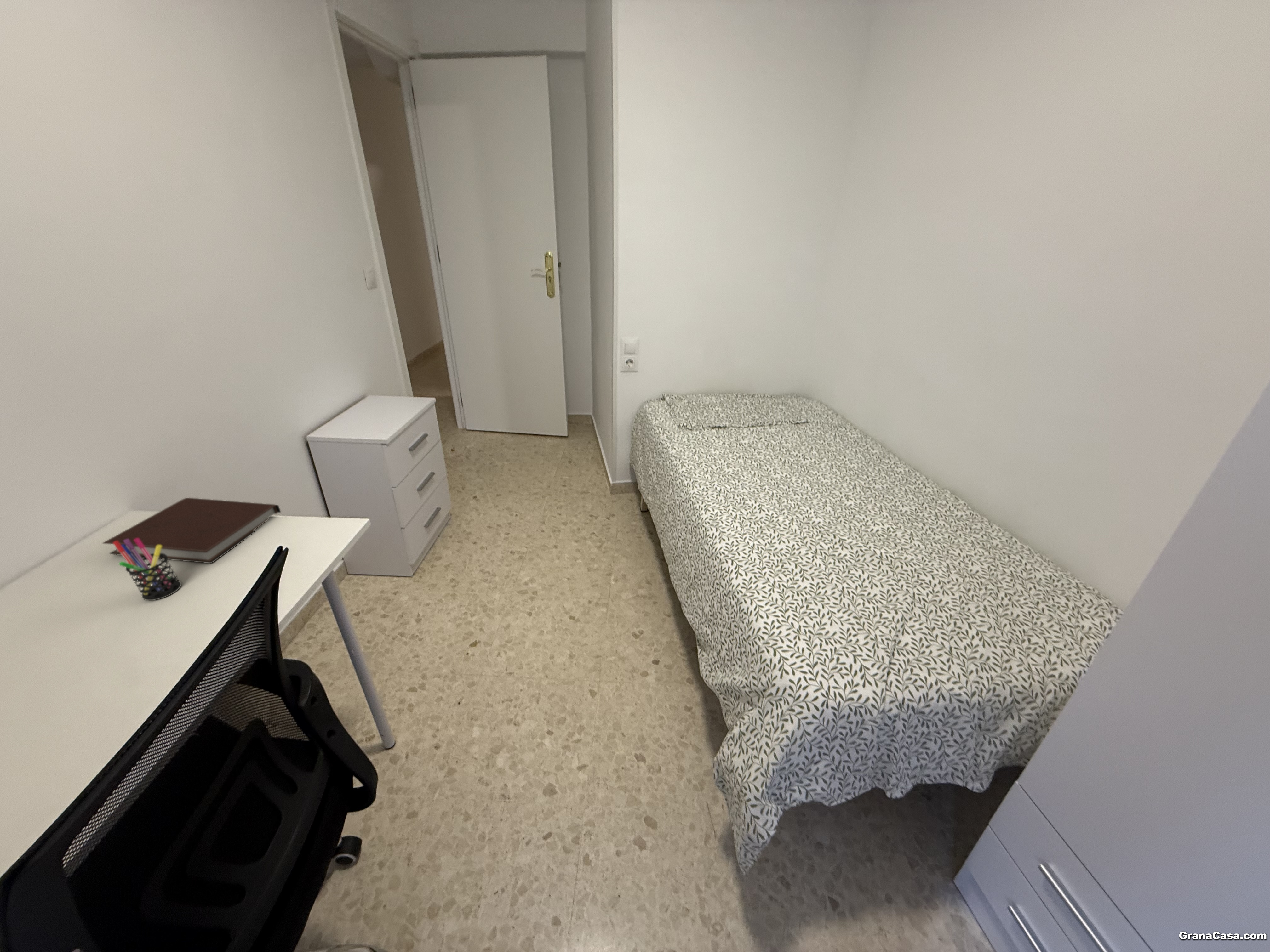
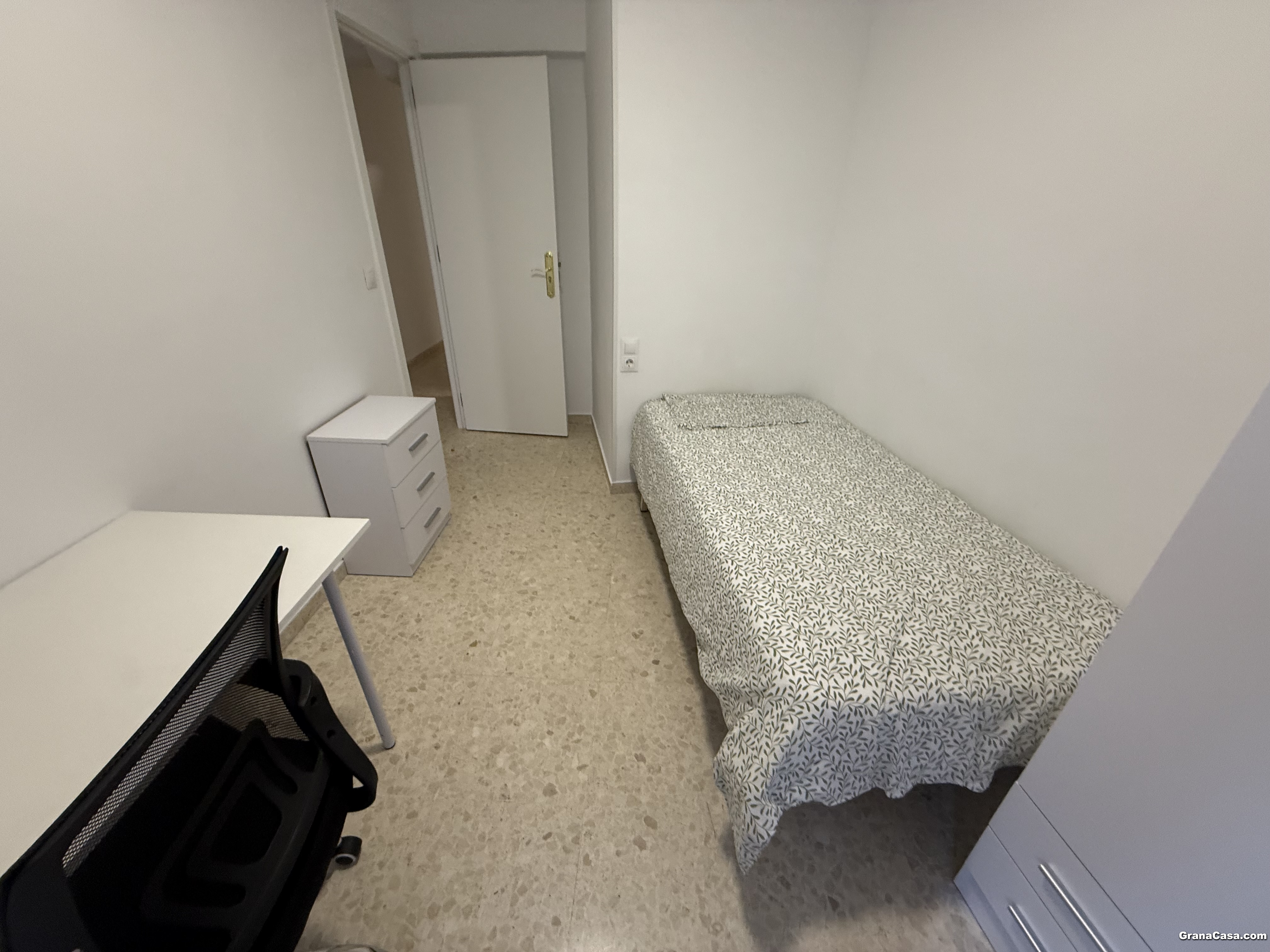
- pen holder [113,538,182,601]
- notebook [102,497,281,564]
